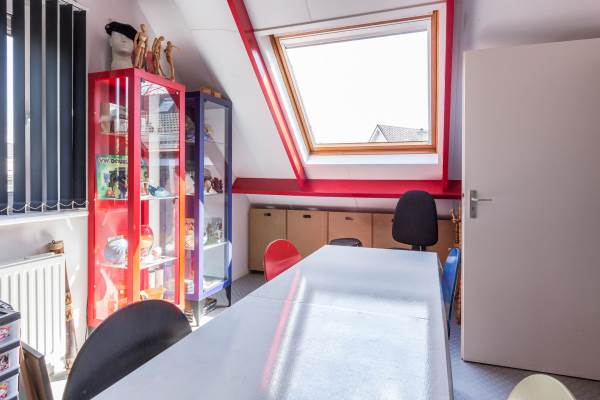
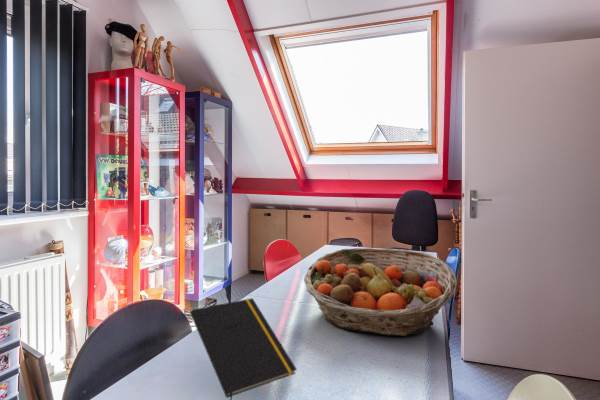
+ fruit basket [303,247,458,337]
+ notepad [189,297,298,400]
